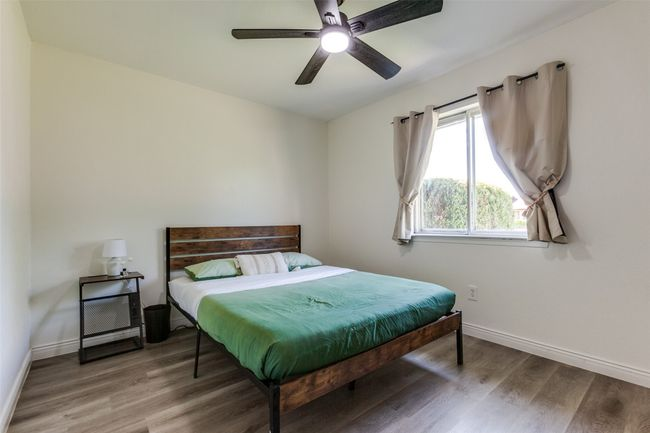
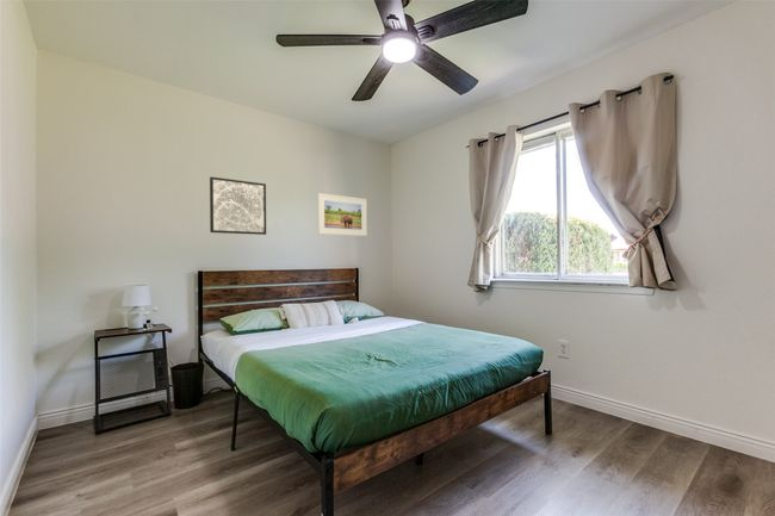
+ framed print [317,192,368,237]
+ wall art [209,176,267,236]
